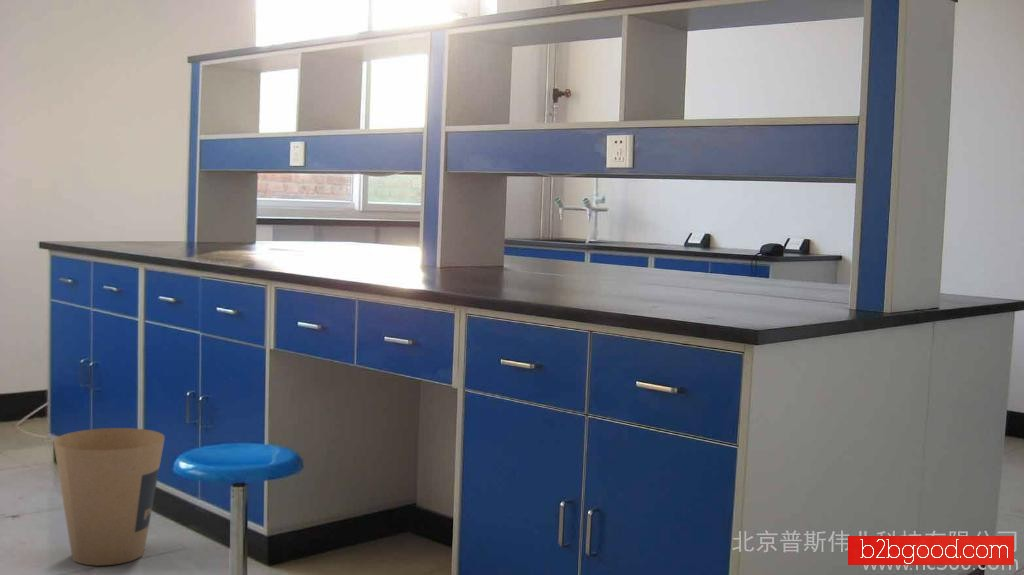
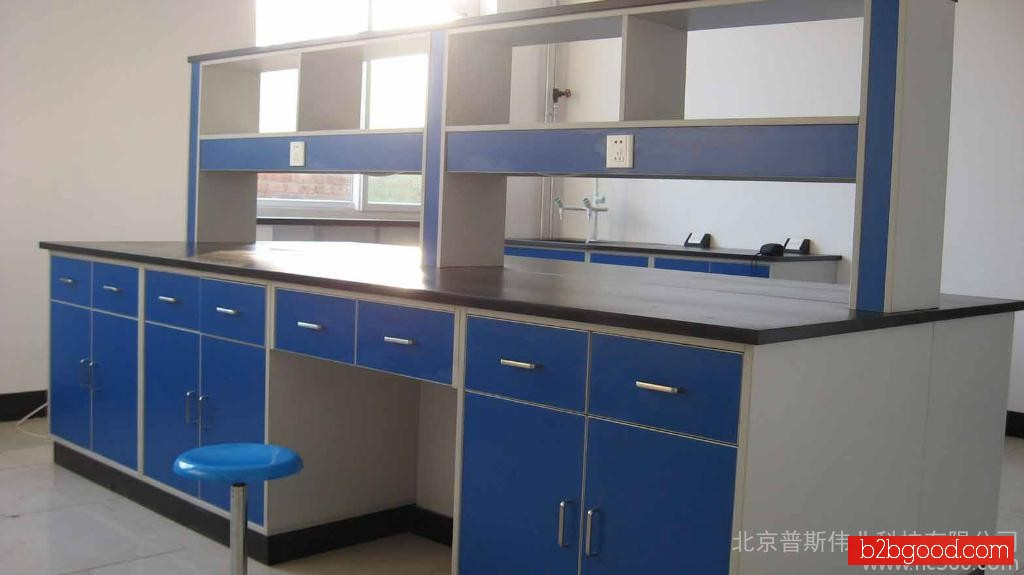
- trash can [52,427,166,566]
